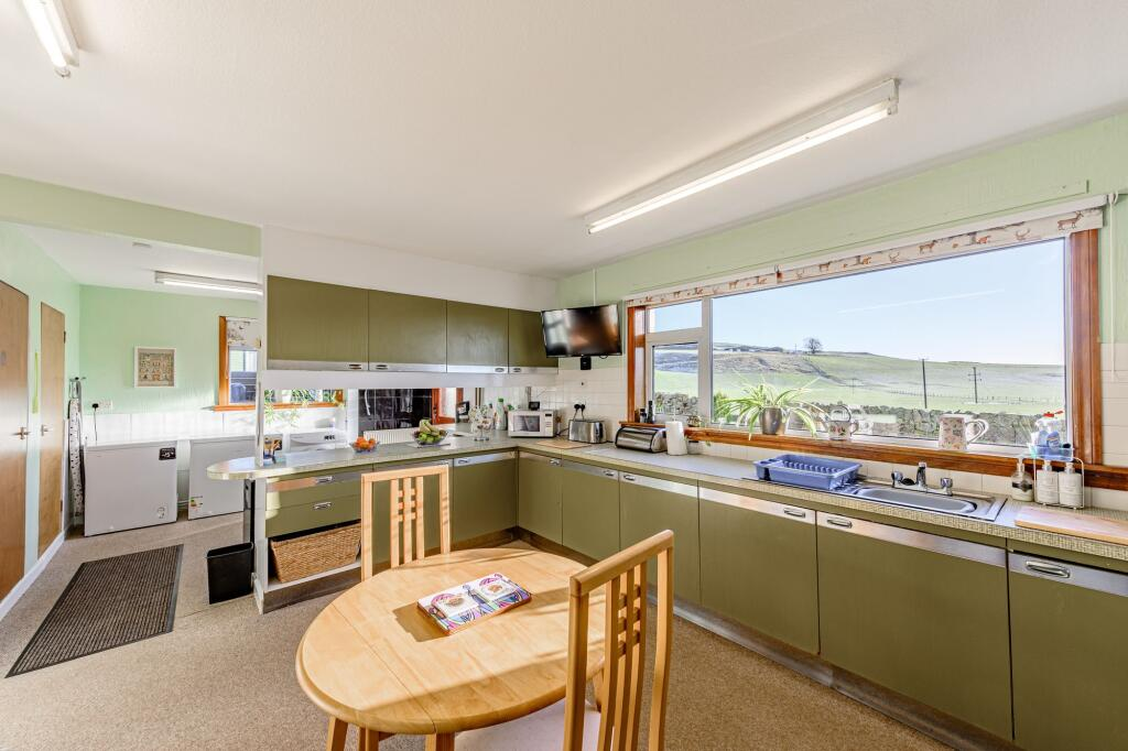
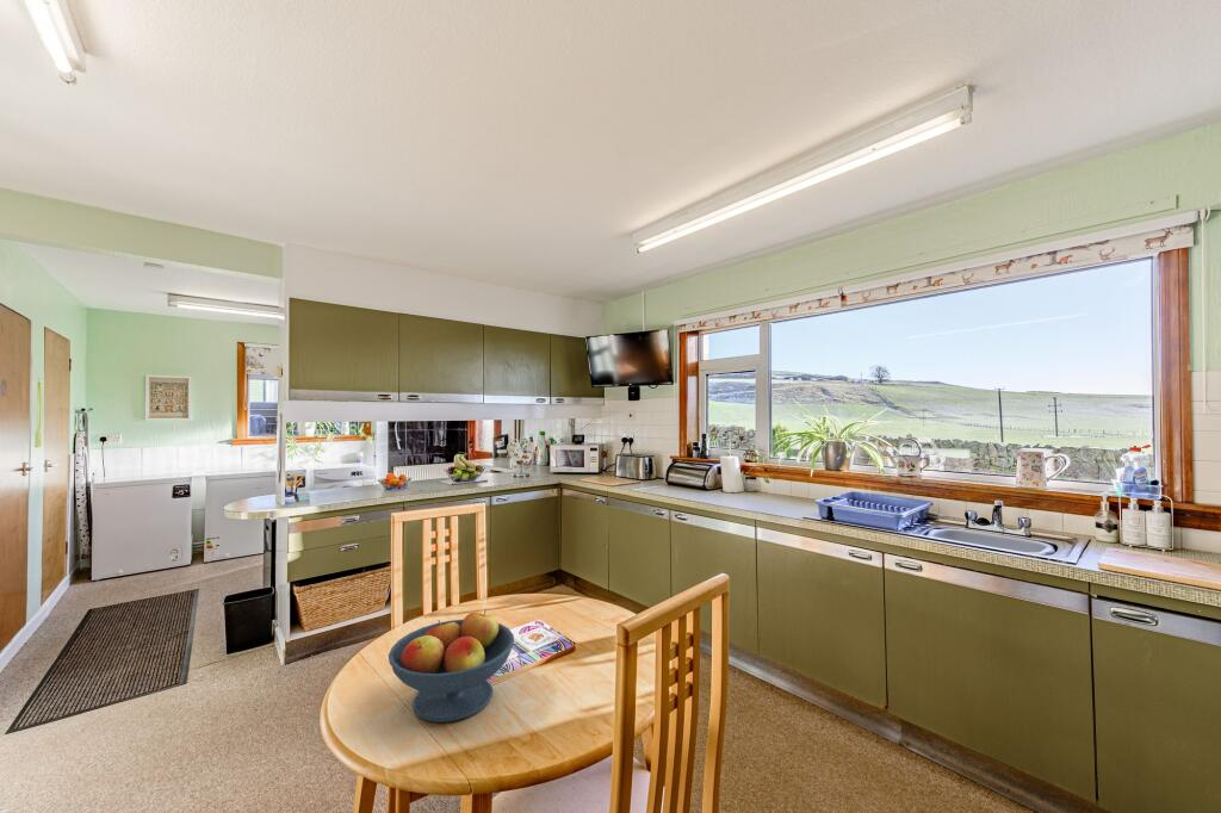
+ fruit bowl [388,608,515,724]
